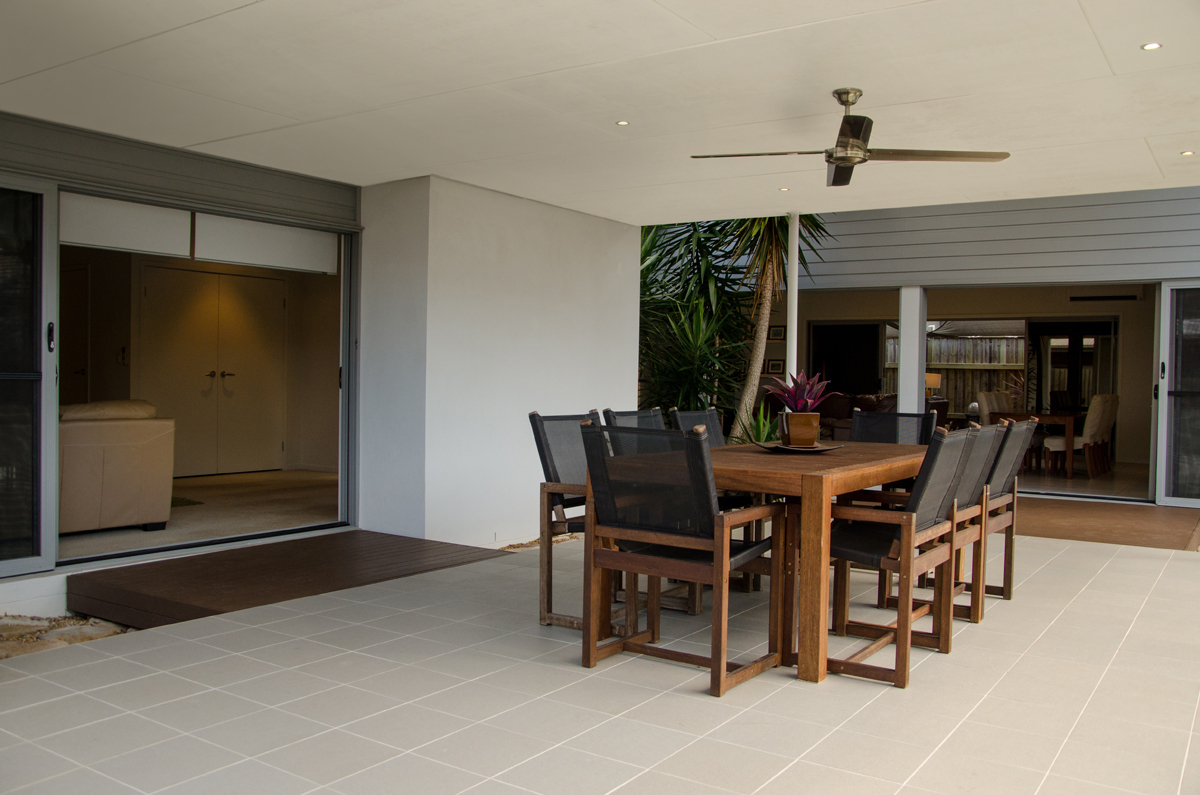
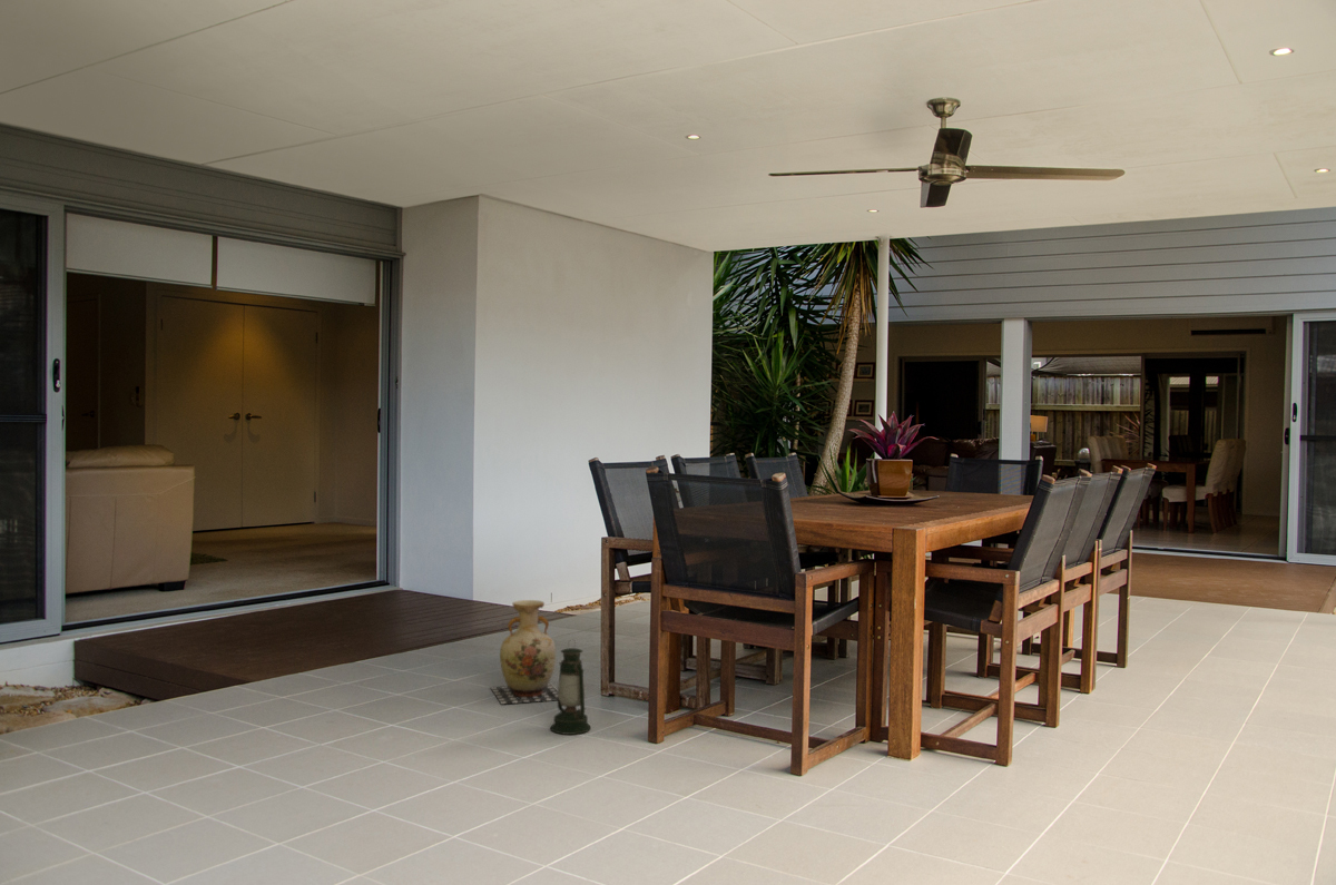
+ vase [489,599,558,706]
+ lantern [549,640,592,736]
